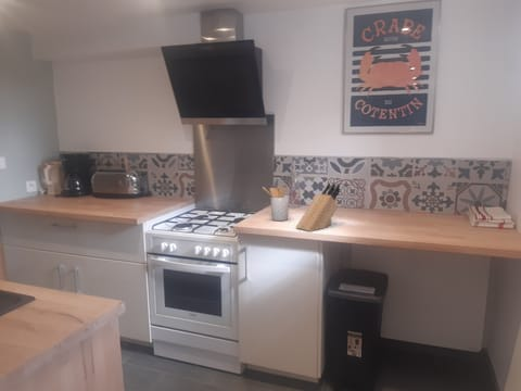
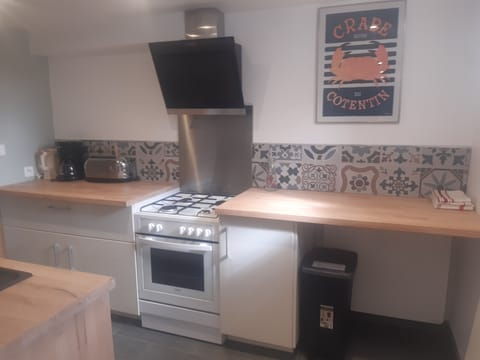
- utensil holder [262,186,290,222]
- knife block [295,181,341,232]
